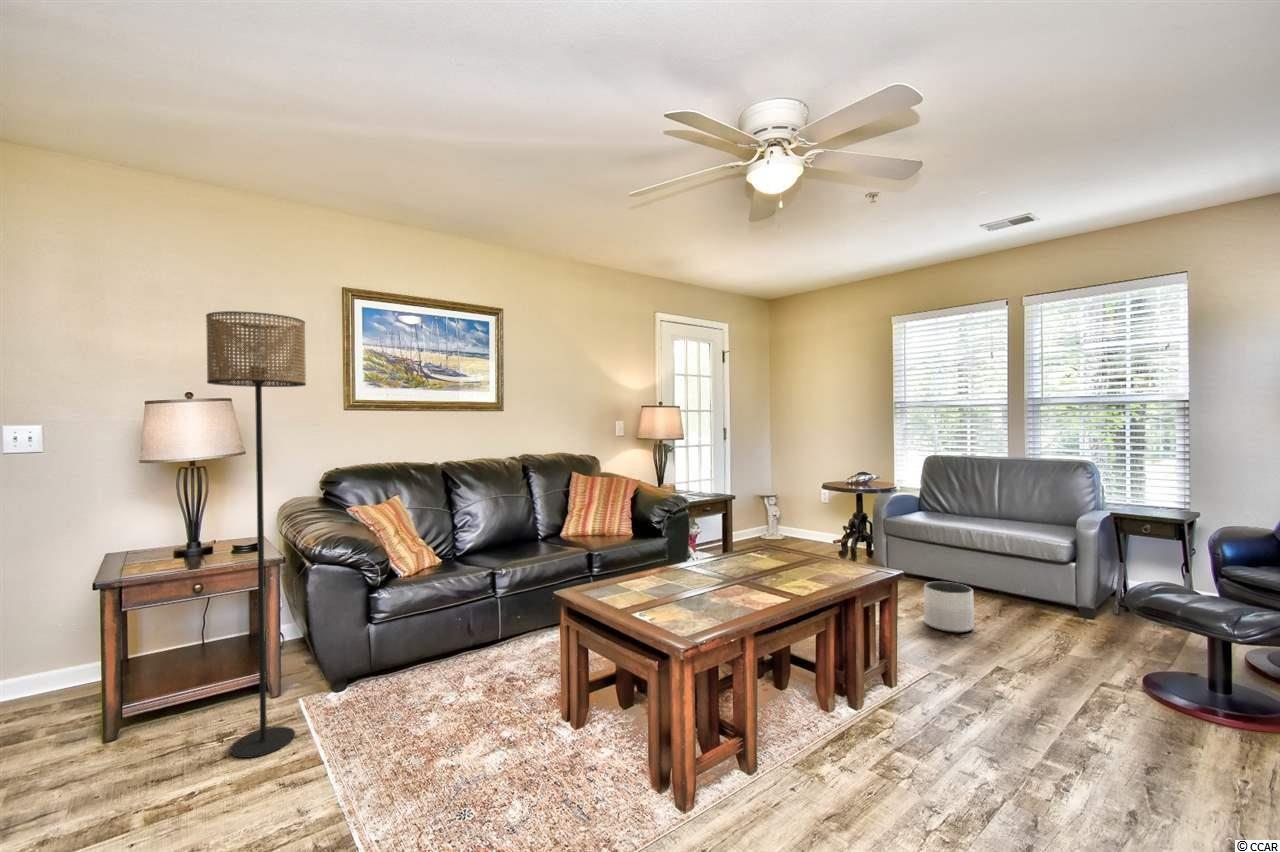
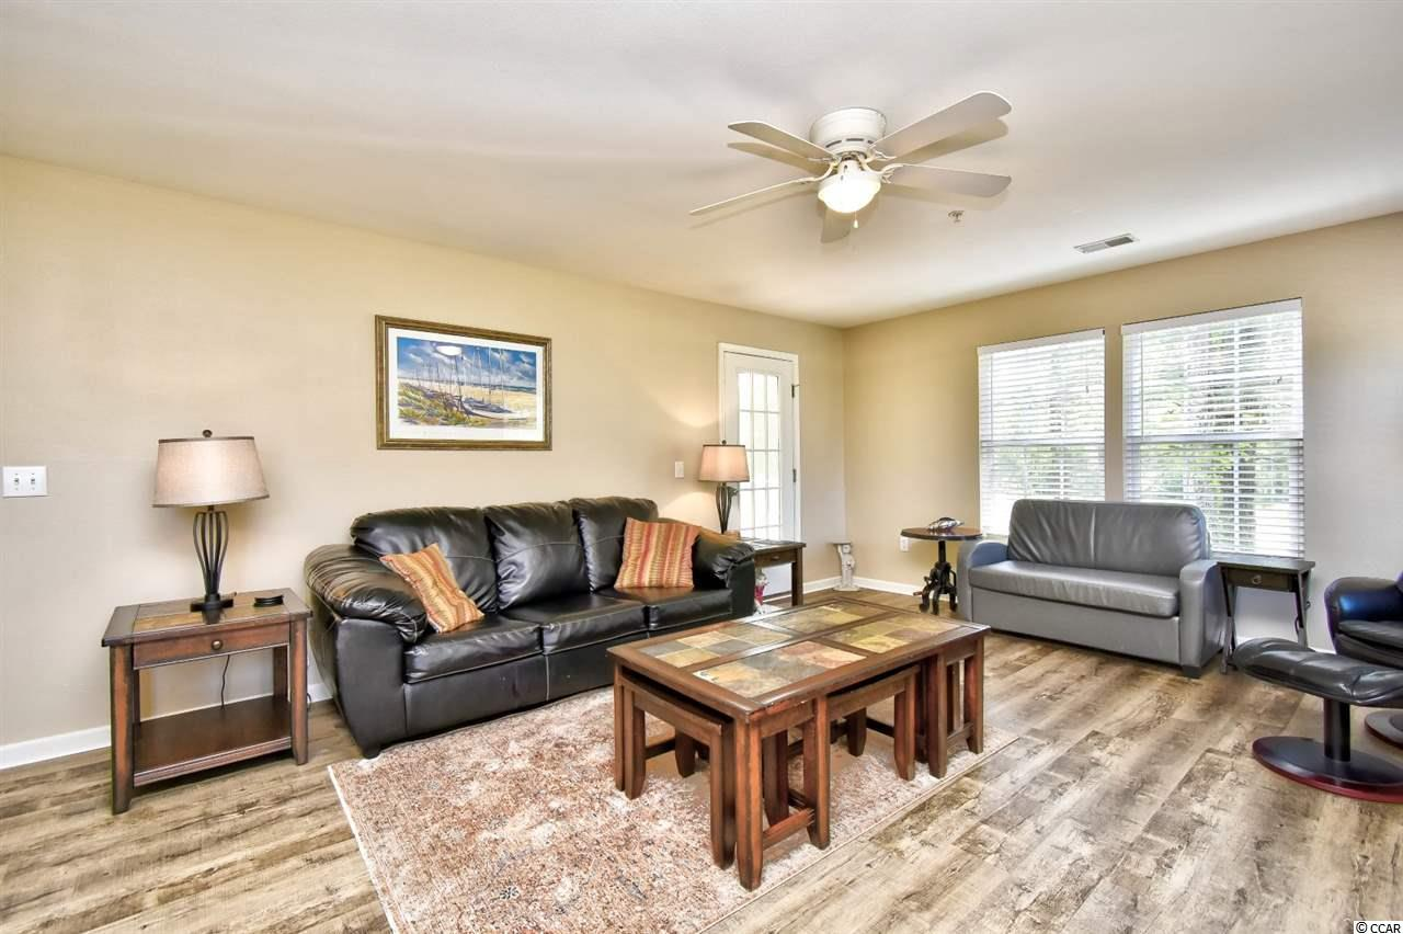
- floor lamp [205,310,307,759]
- planter [923,581,975,634]
